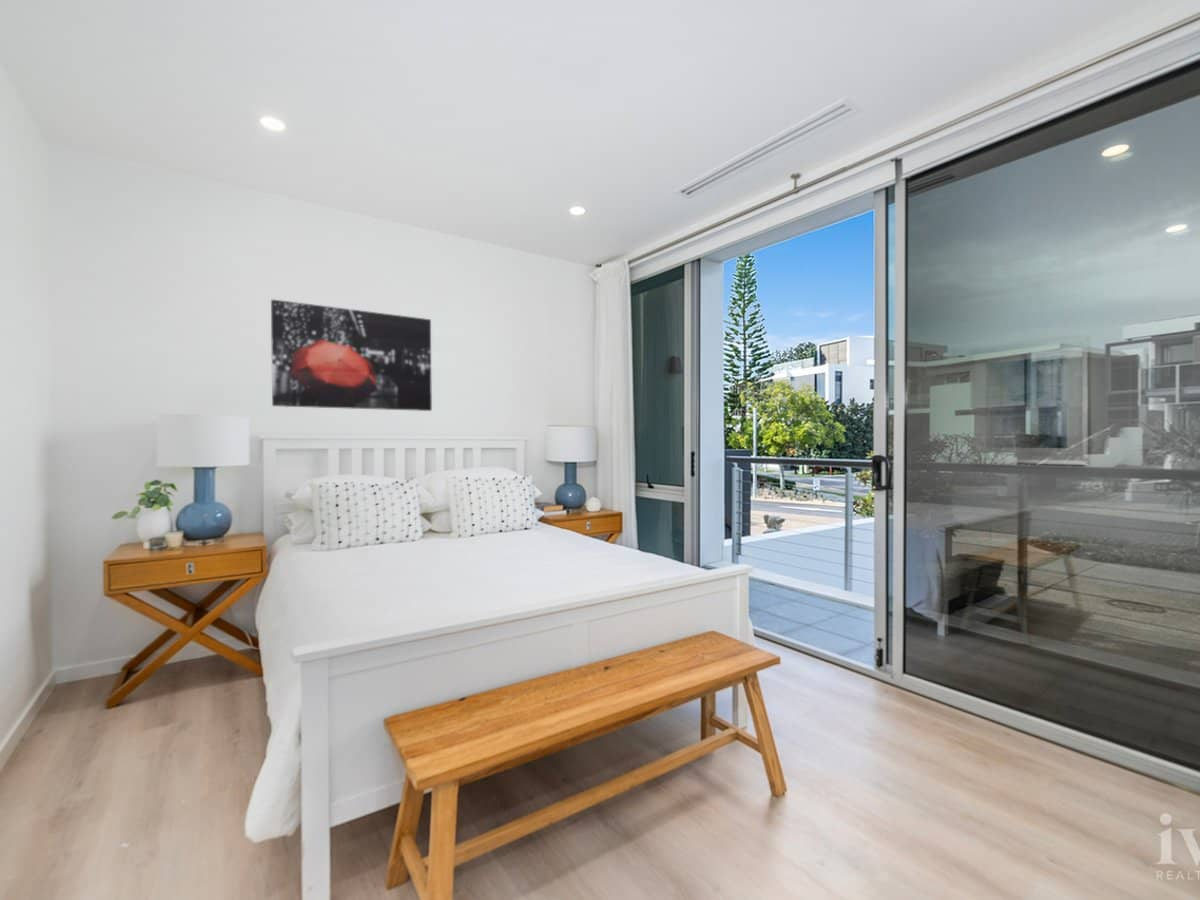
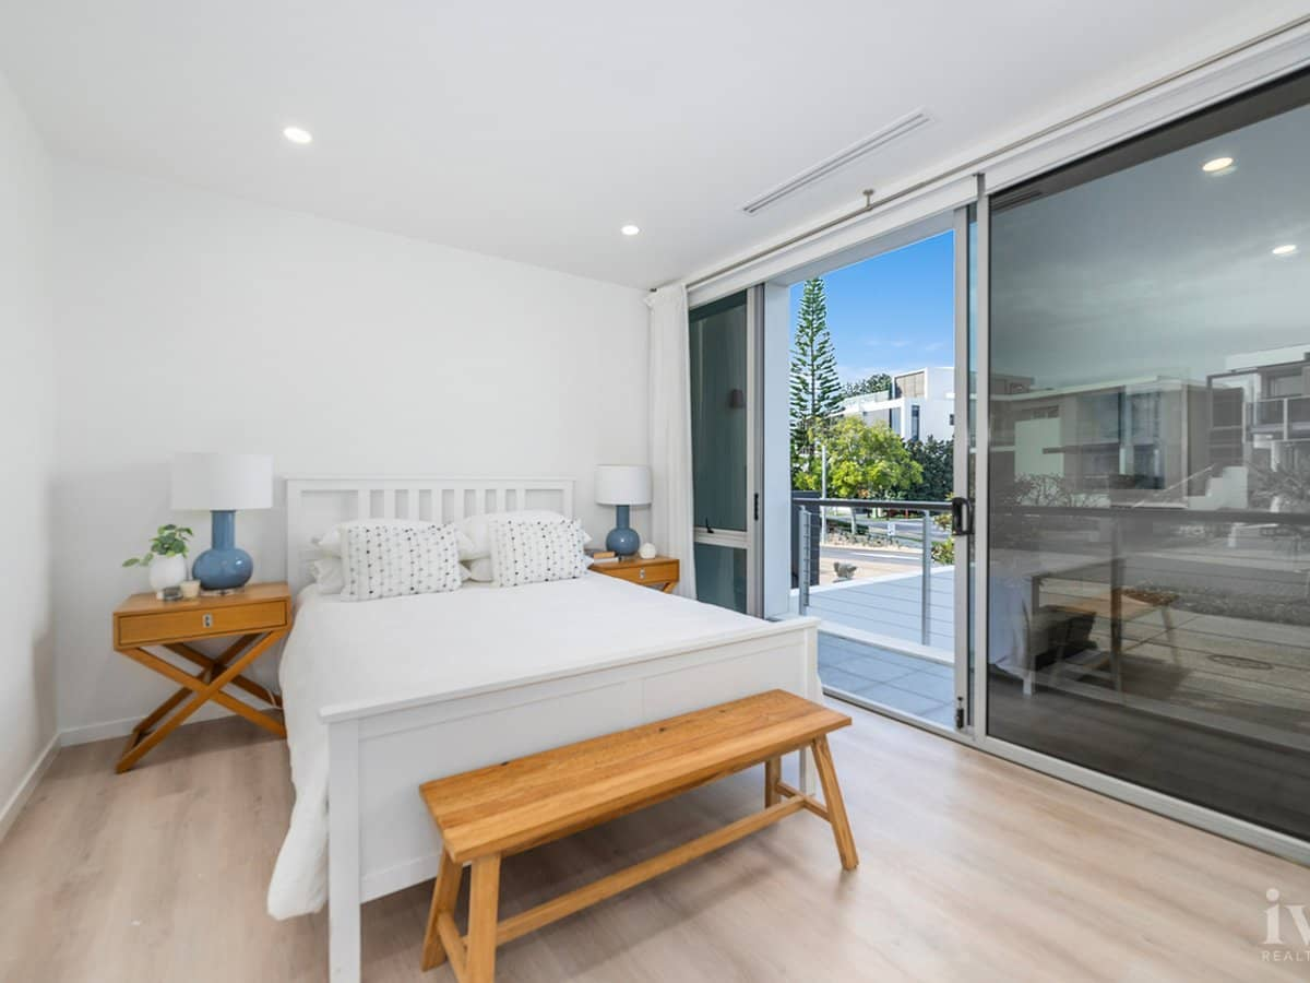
- wall art [270,298,433,412]
